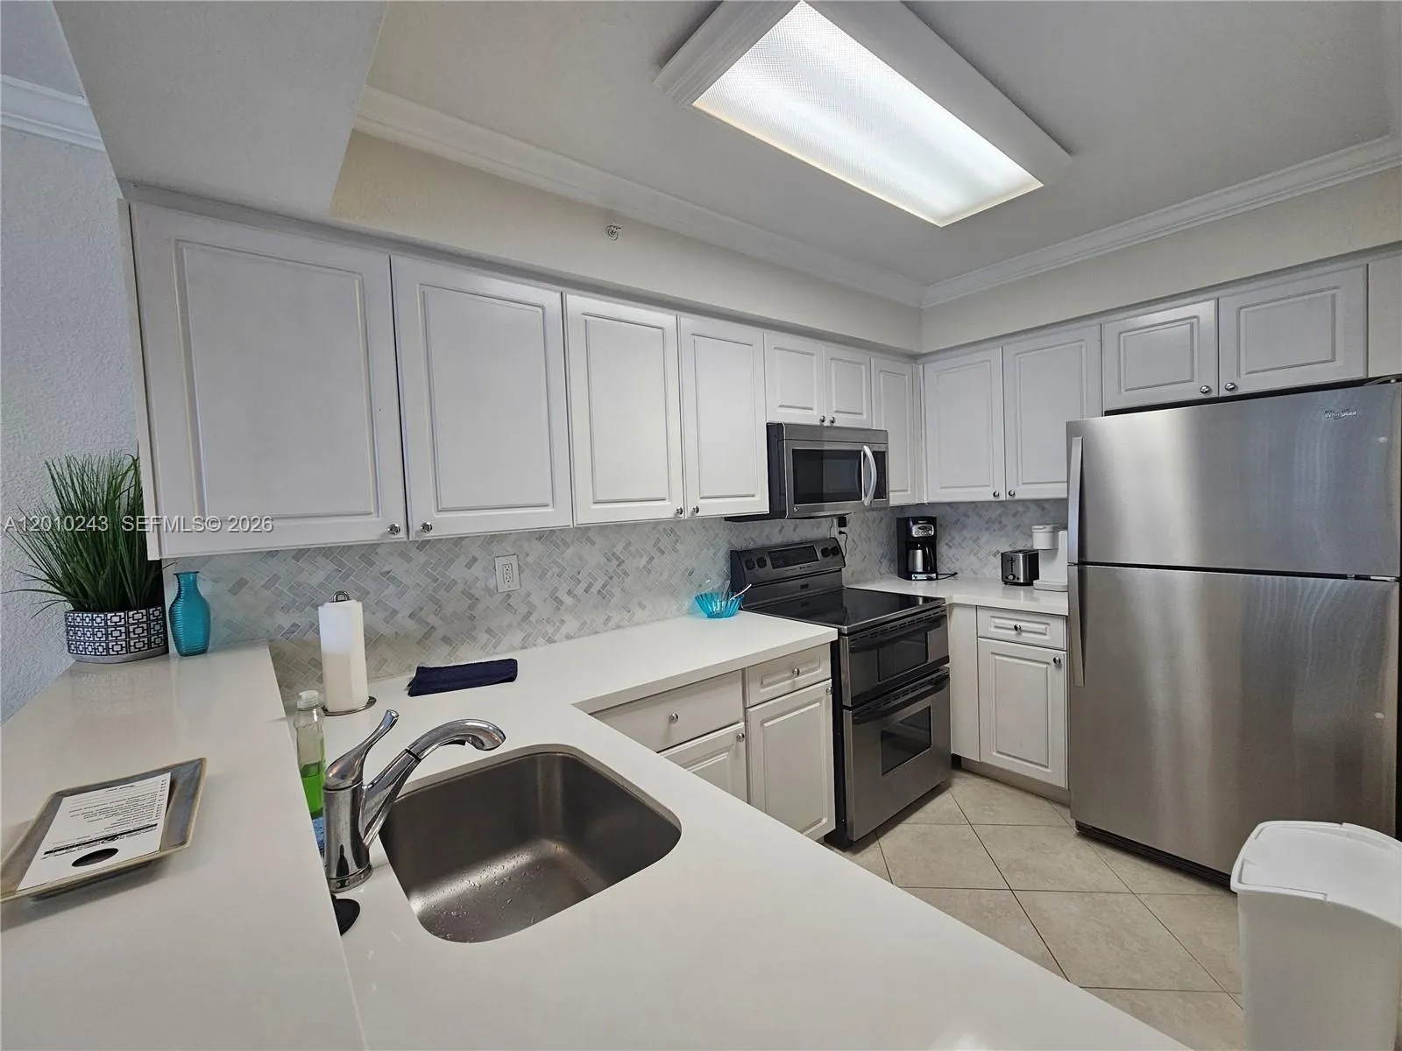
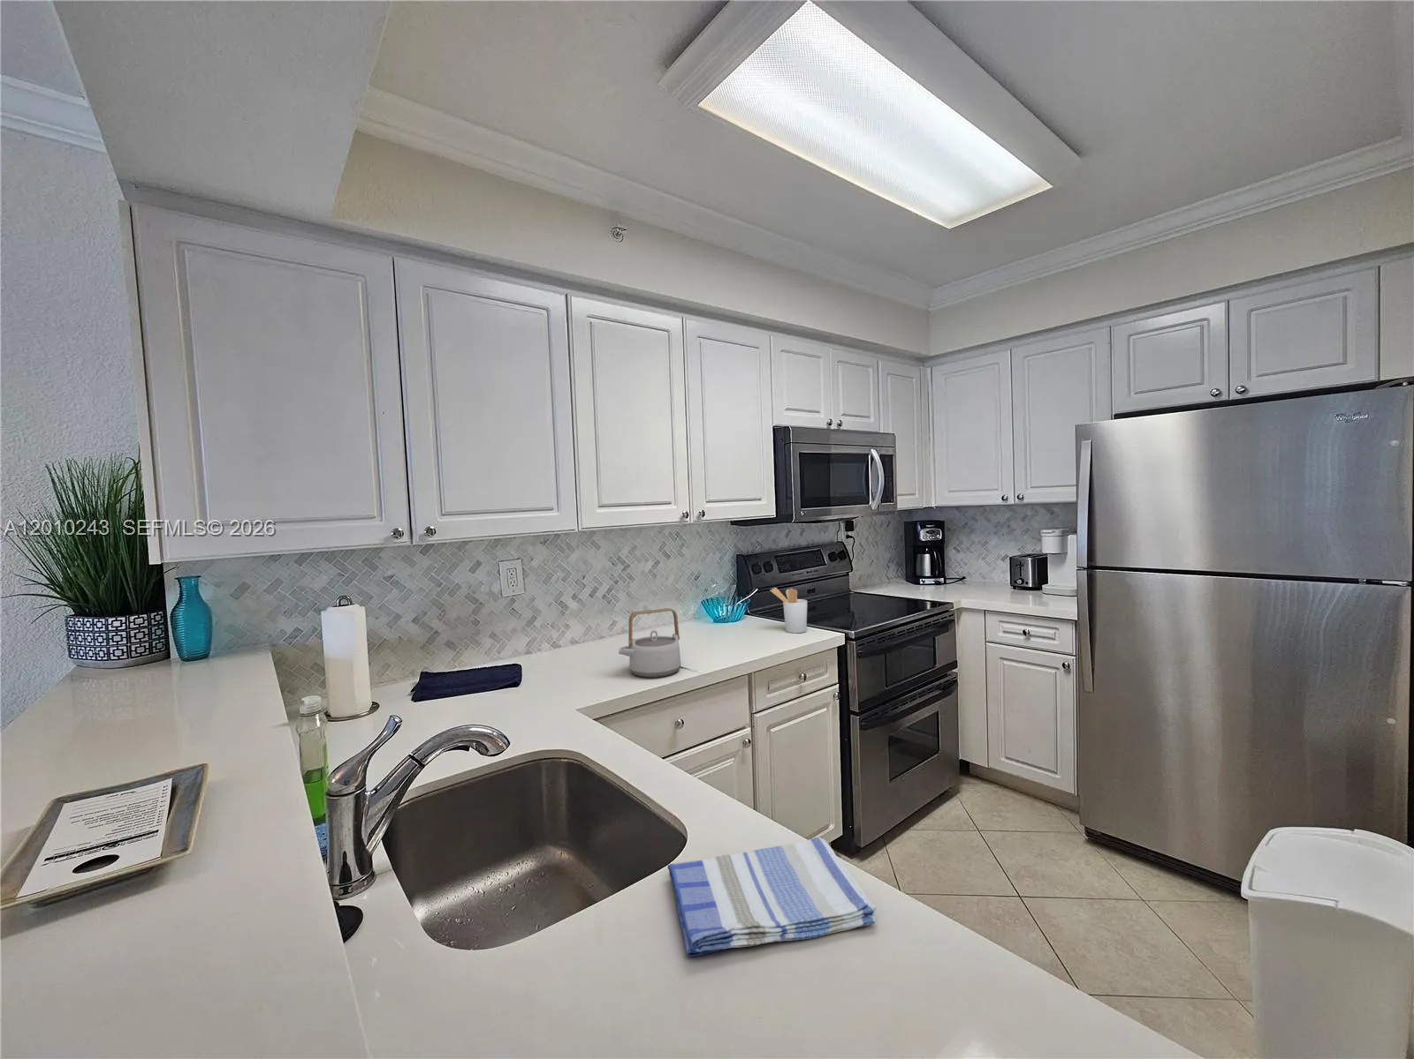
+ utensil holder [769,587,807,634]
+ dish towel [666,837,876,958]
+ teapot [618,607,681,679]
